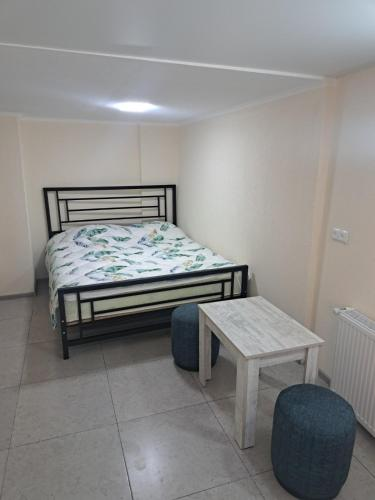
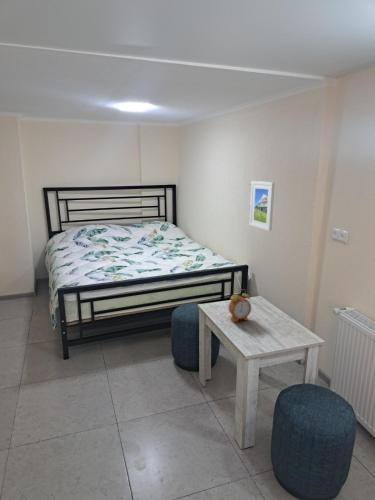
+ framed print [249,180,275,232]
+ alarm clock [228,288,252,323]
